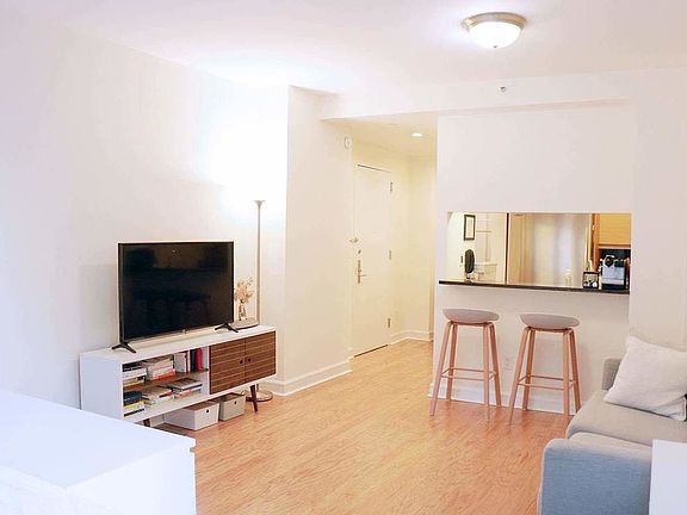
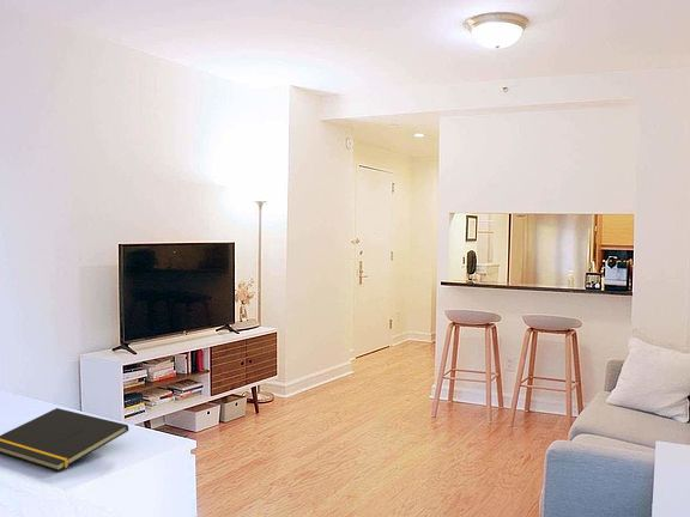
+ notepad [0,407,129,472]
